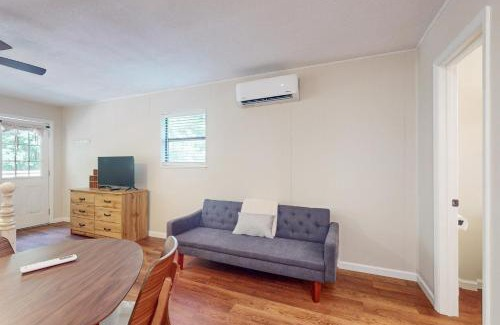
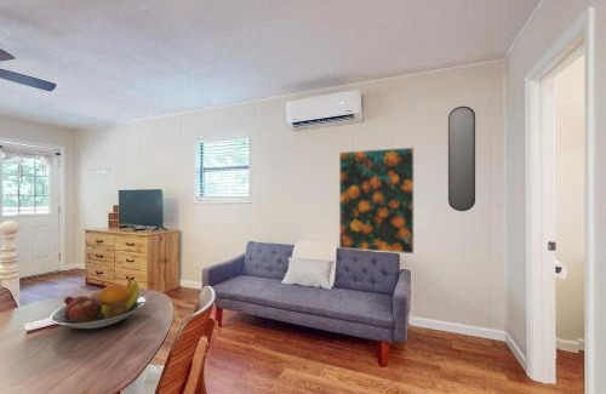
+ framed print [338,147,415,255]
+ fruit bowl [48,279,148,330]
+ home mirror [447,105,476,212]
